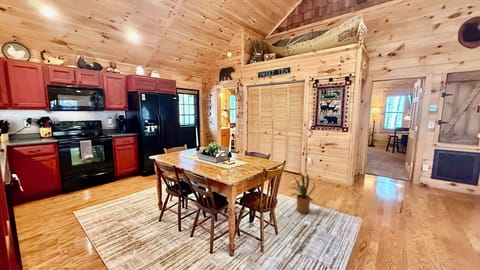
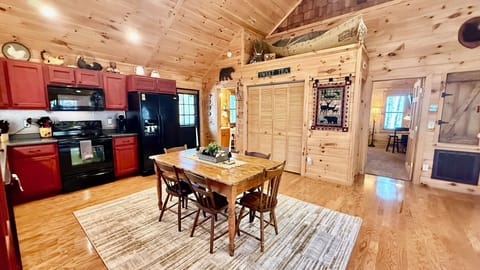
- house plant [289,171,316,214]
